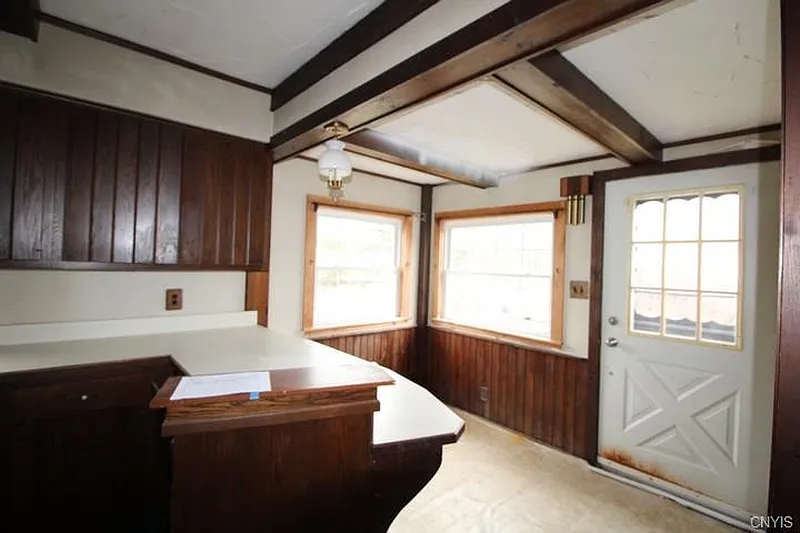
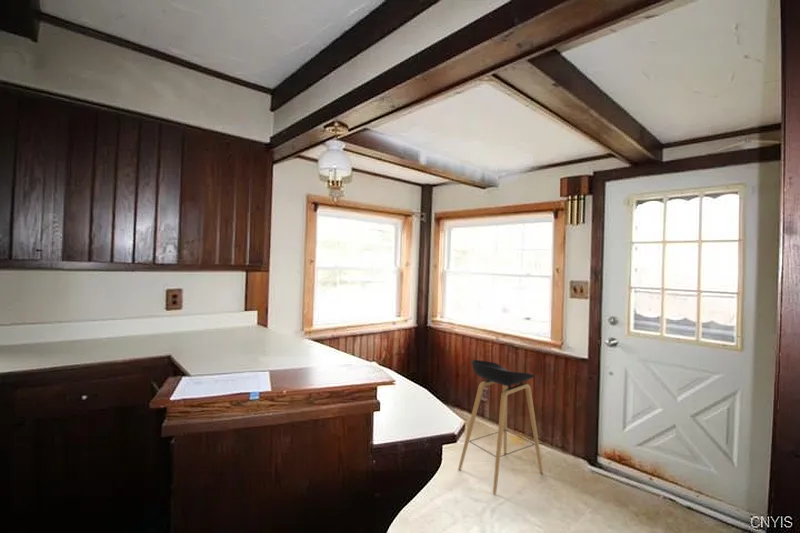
+ stool [457,359,544,495]
